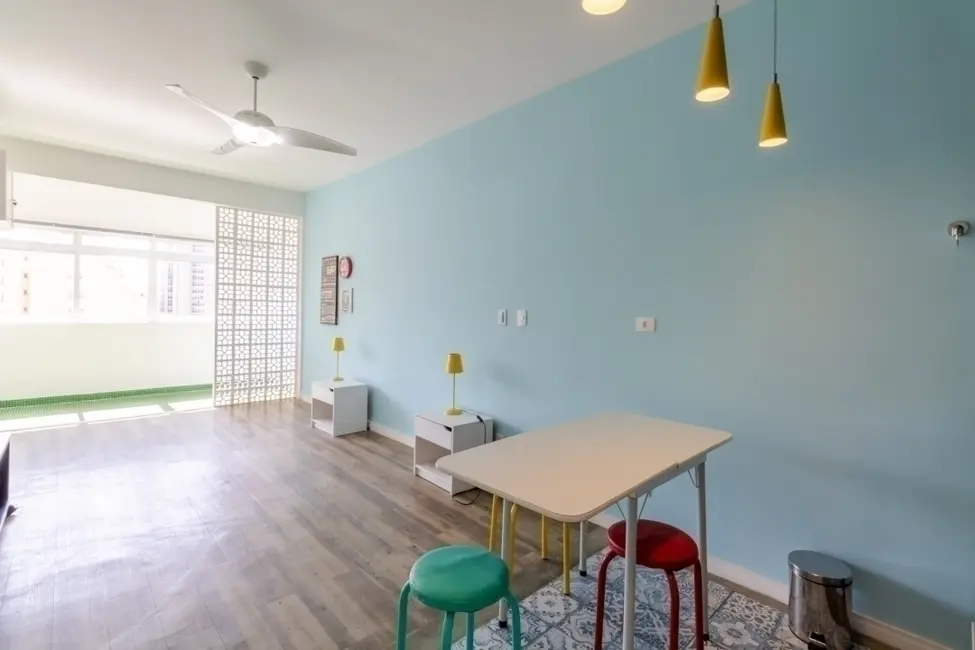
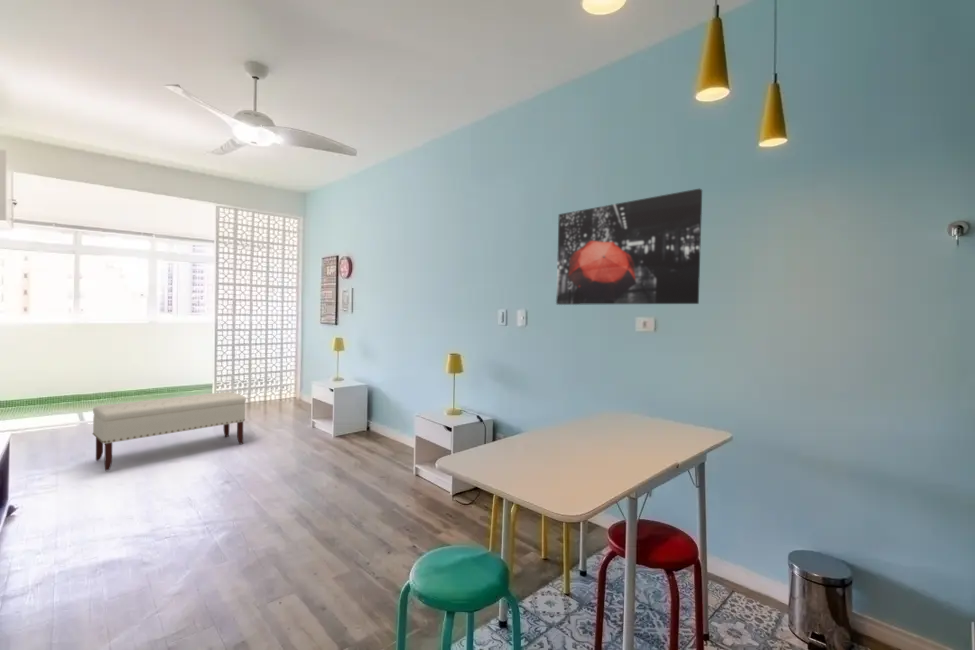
+ wall art [555,188,703,306]
+ bench [91,391,247,472]
